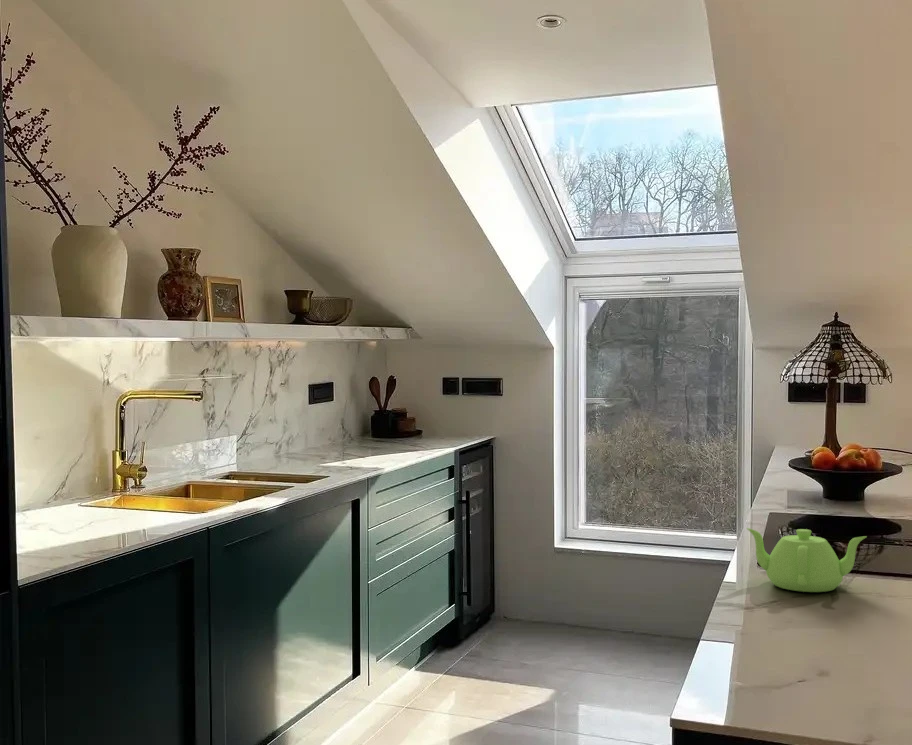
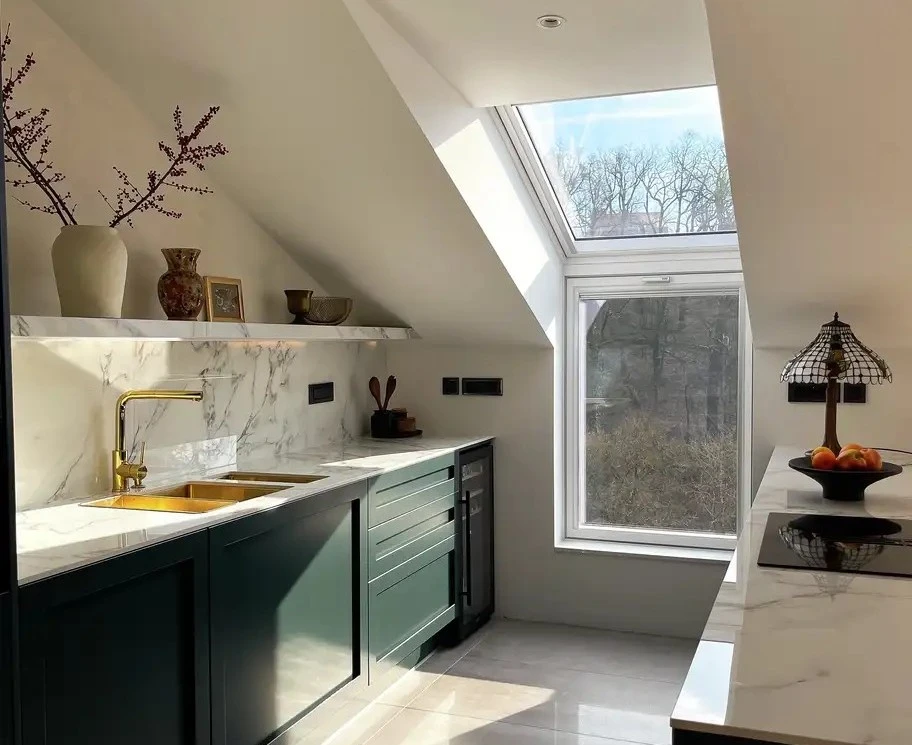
- teapot [746,527,868,593]
